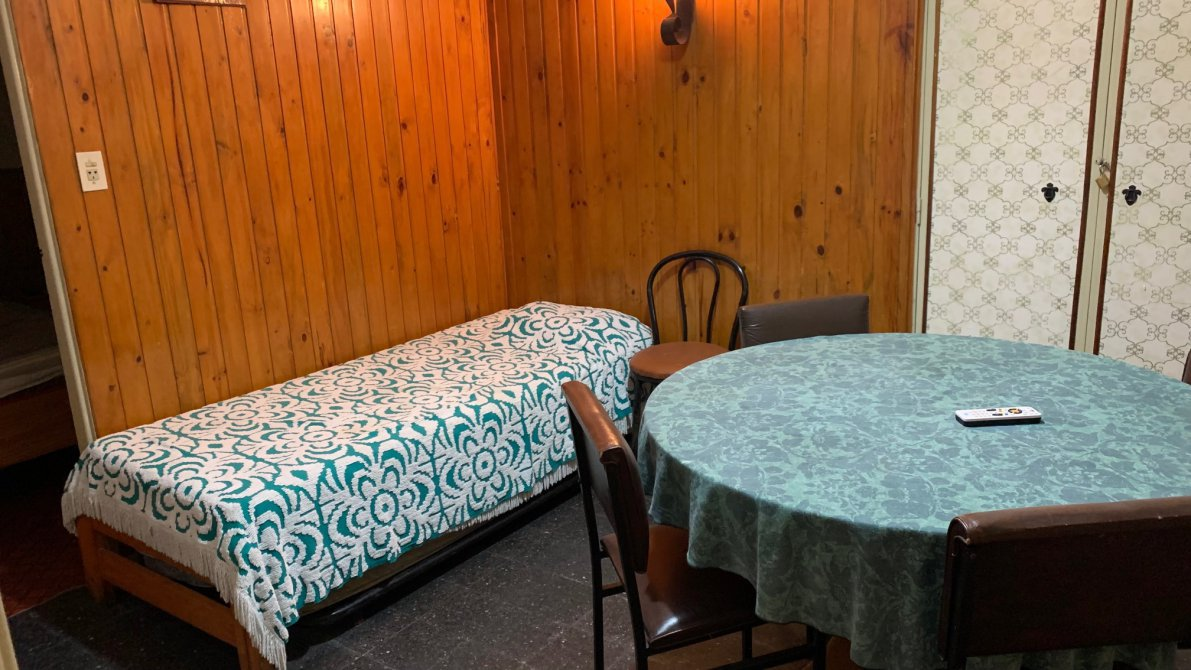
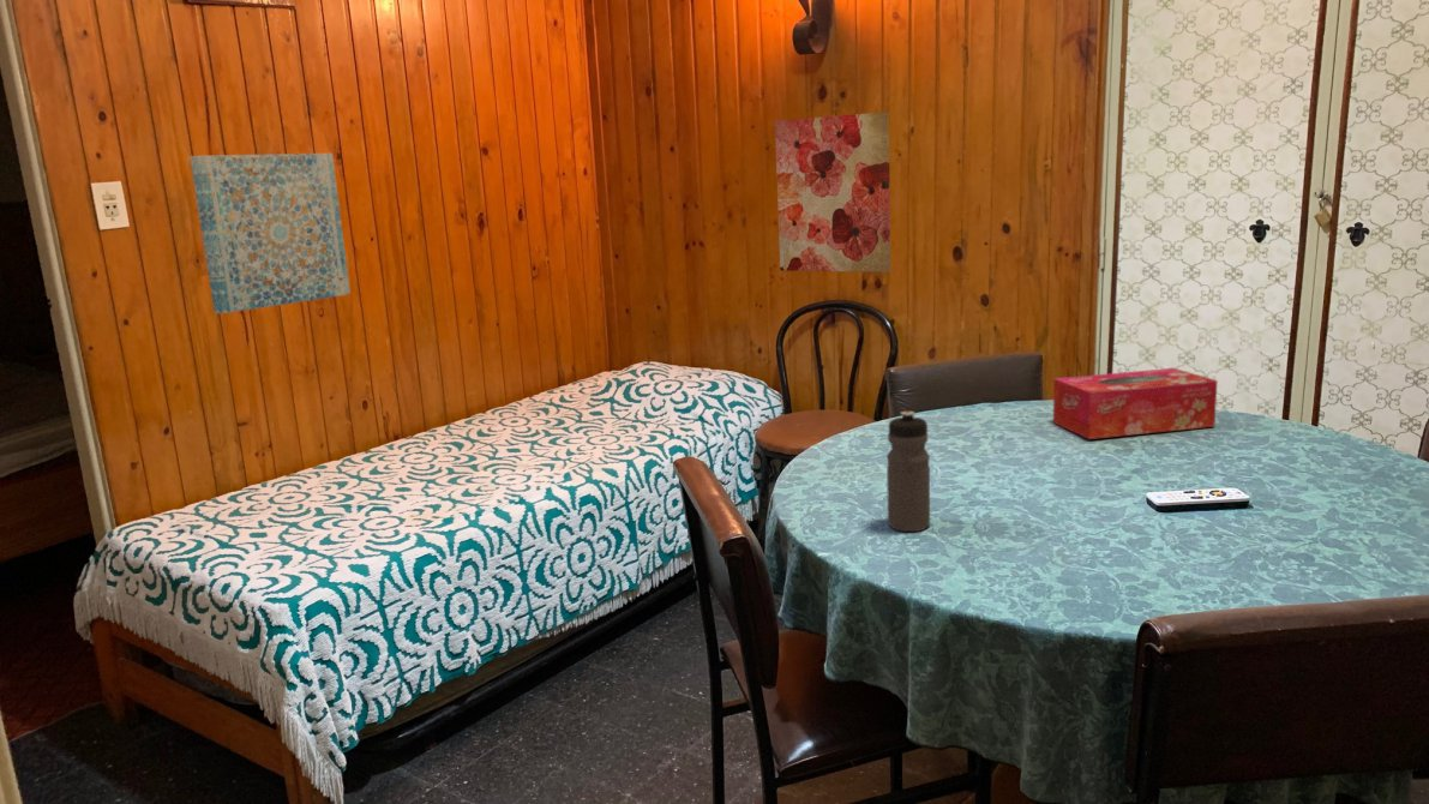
+ wall art [188,152,352,314]
+ tissue box [1052,367,1219,440]
+ wall art [774,110,891,274]
+ water bottle [885,410,931,533]
